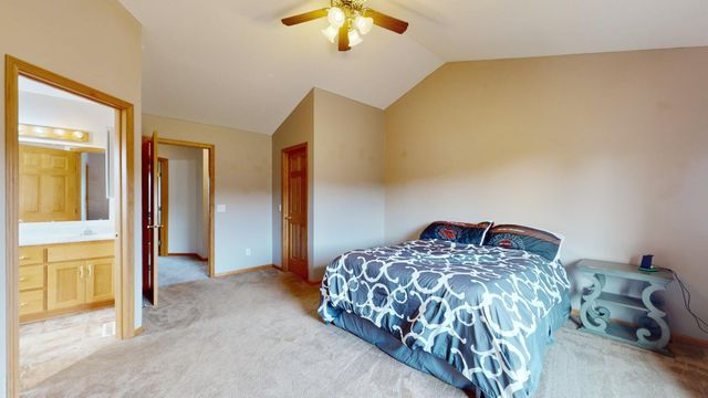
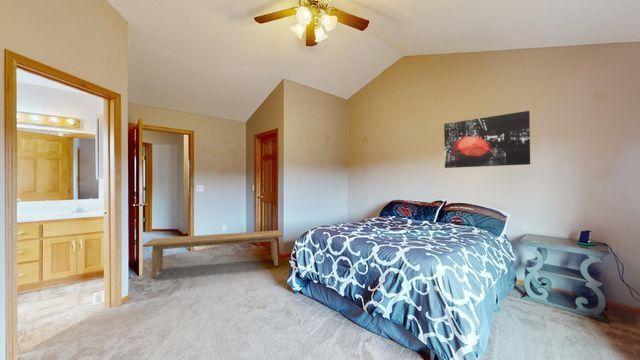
+ bench [142,229,284,280]
+ wall art [443,110,531,169]
